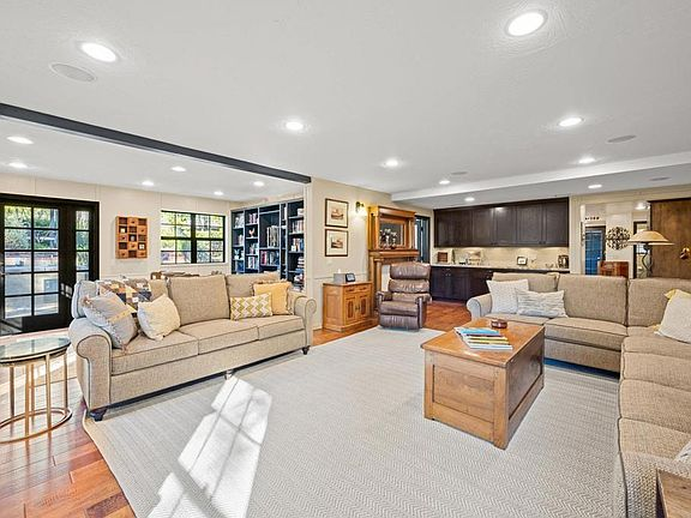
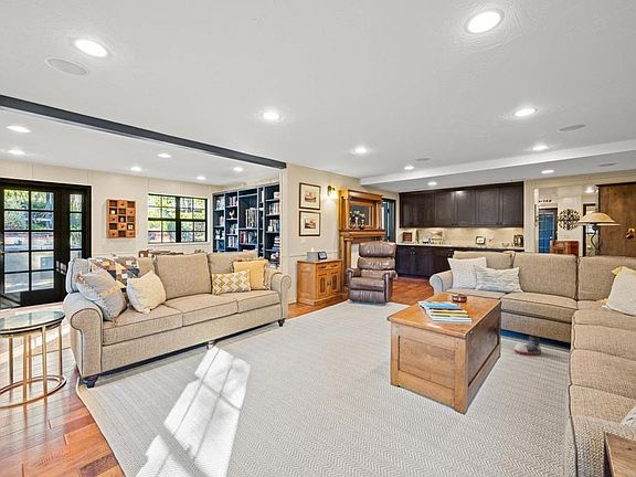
+ shoe [513,336,542,356]
